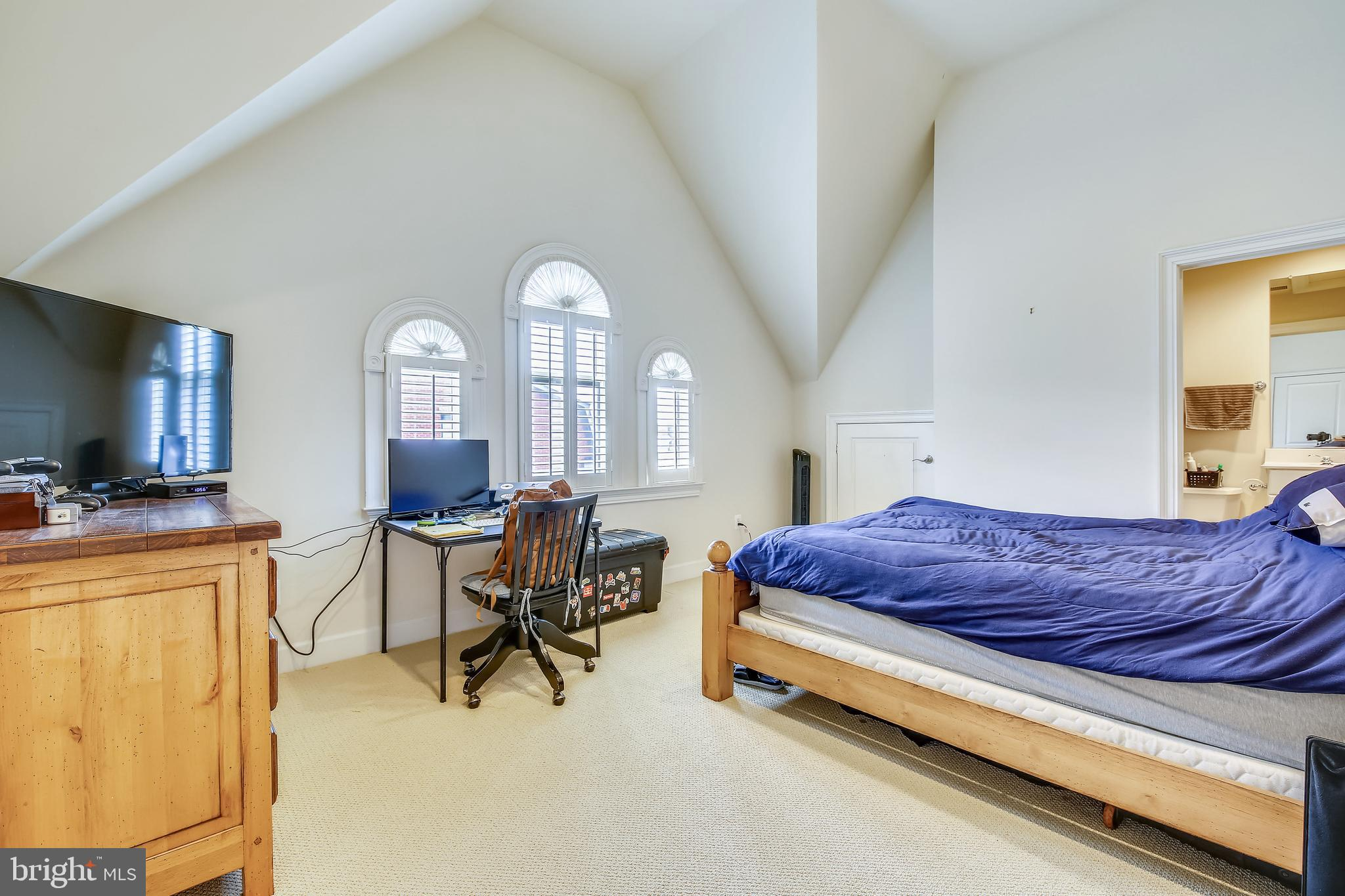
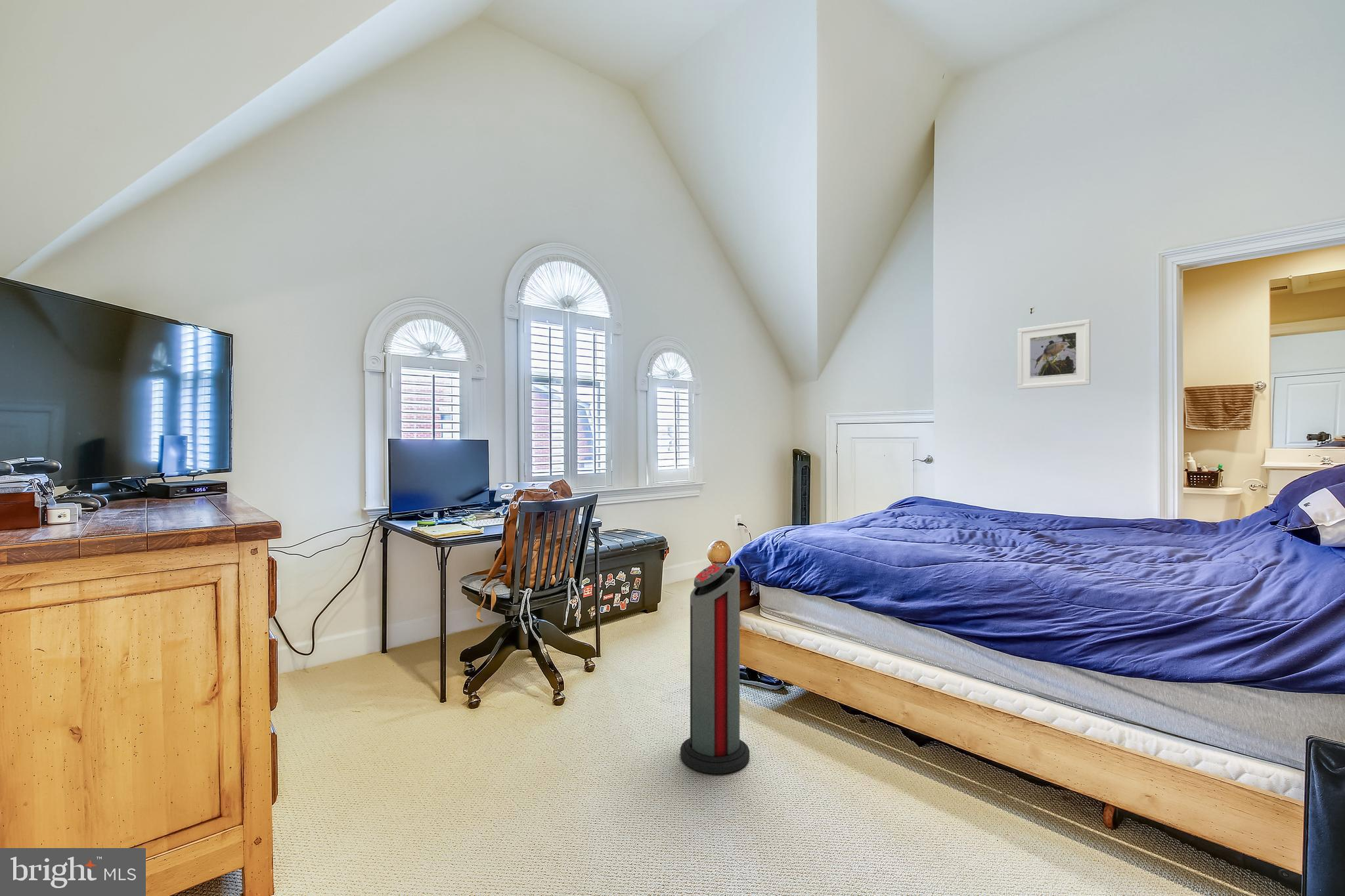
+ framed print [1017,319,1091,390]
+ air purifier [680,563,750,775]
